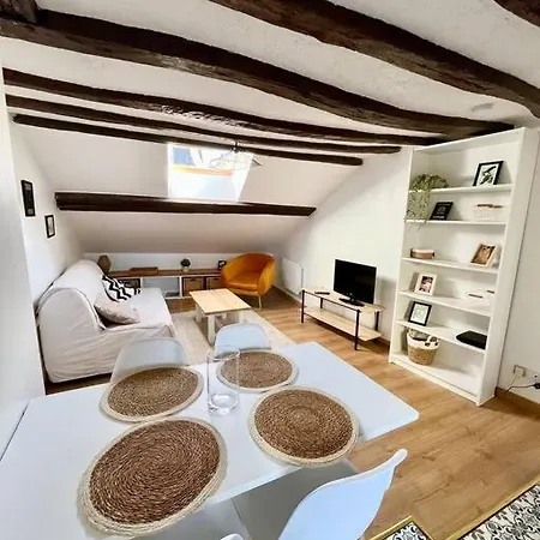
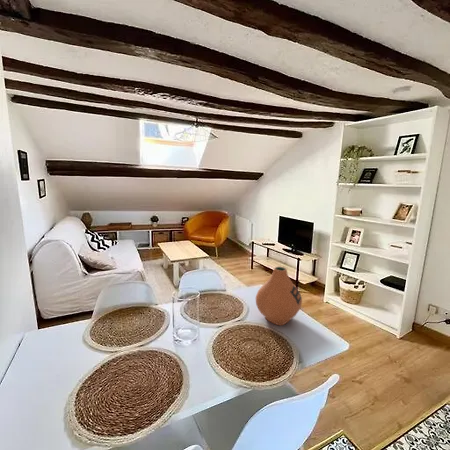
+ vase [255,266,303,326]
